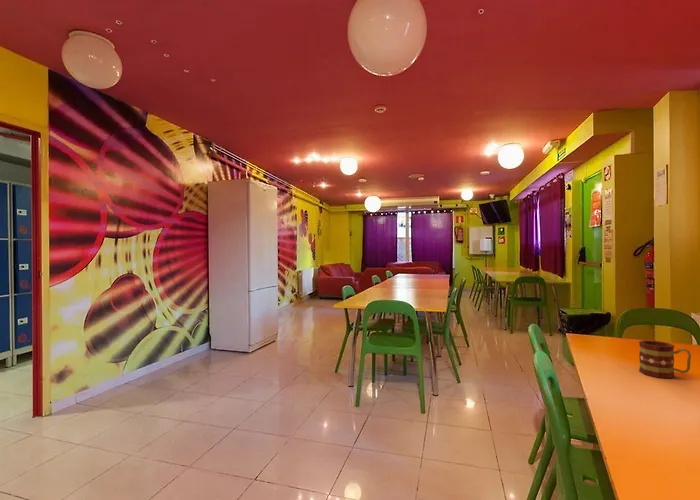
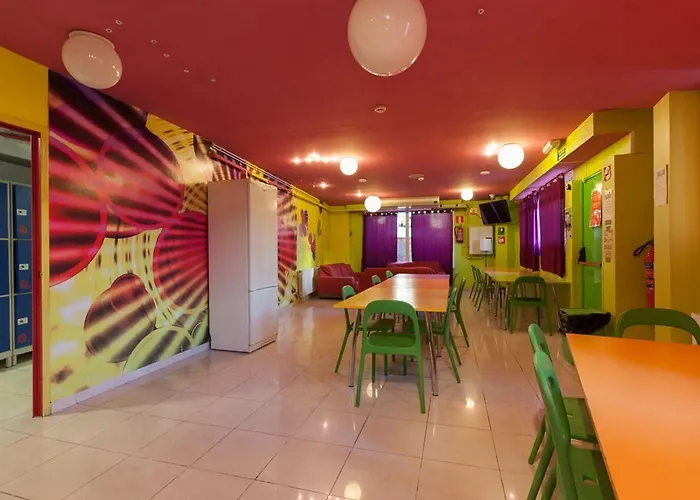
- mug [638,339,692,379]
